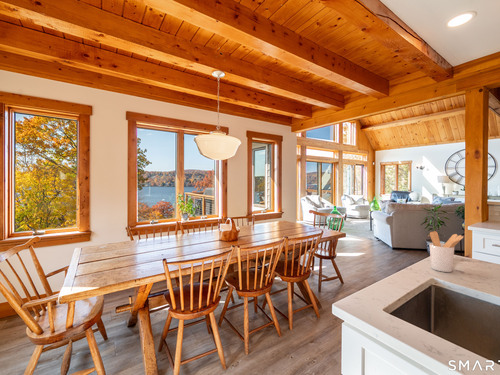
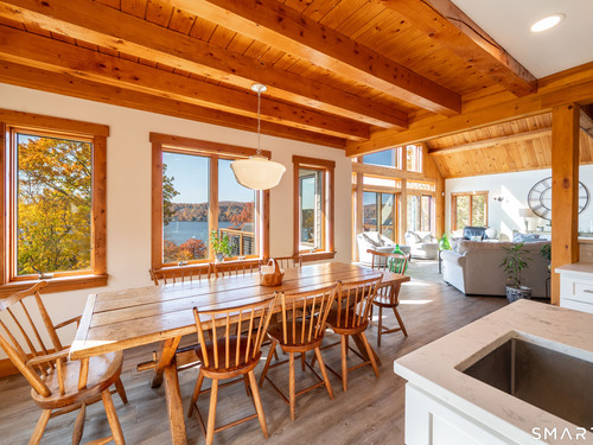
- utensil holder [429,230,465,273]
